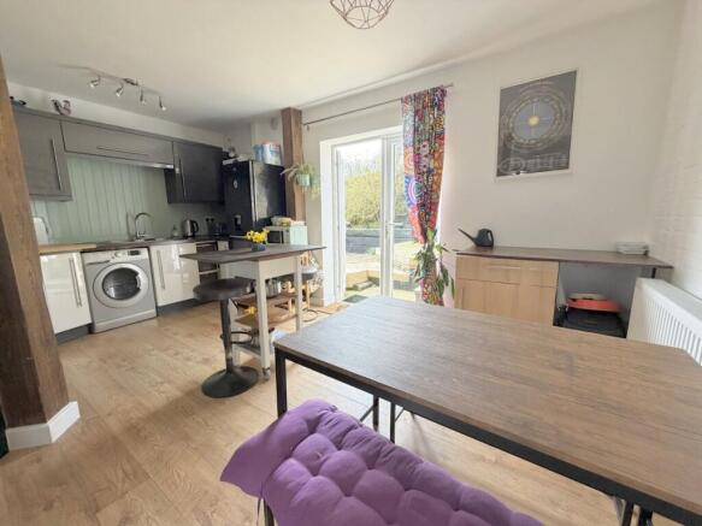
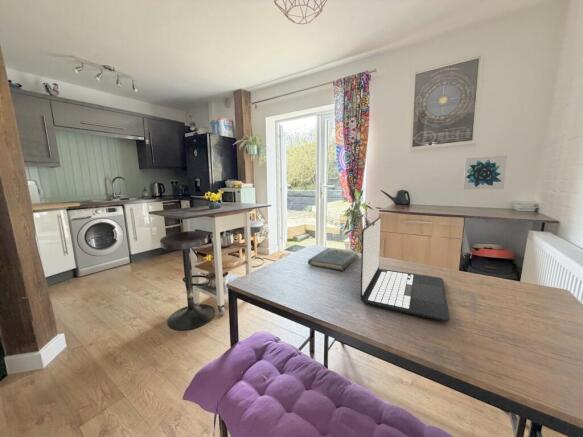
+ book [307,247,360,271]
+ wall art [462,154,508,190]
+ laptop [360,216,451,322]
